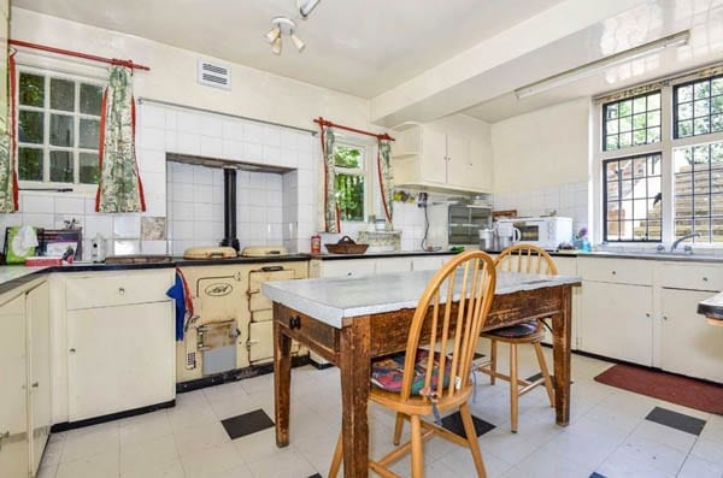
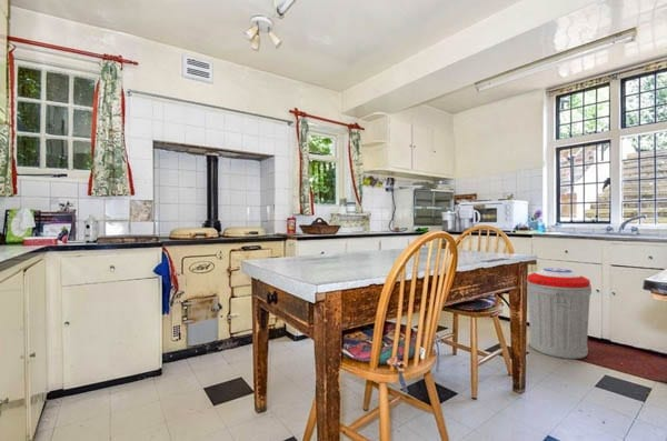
+ trash can [527,267,593,360]
